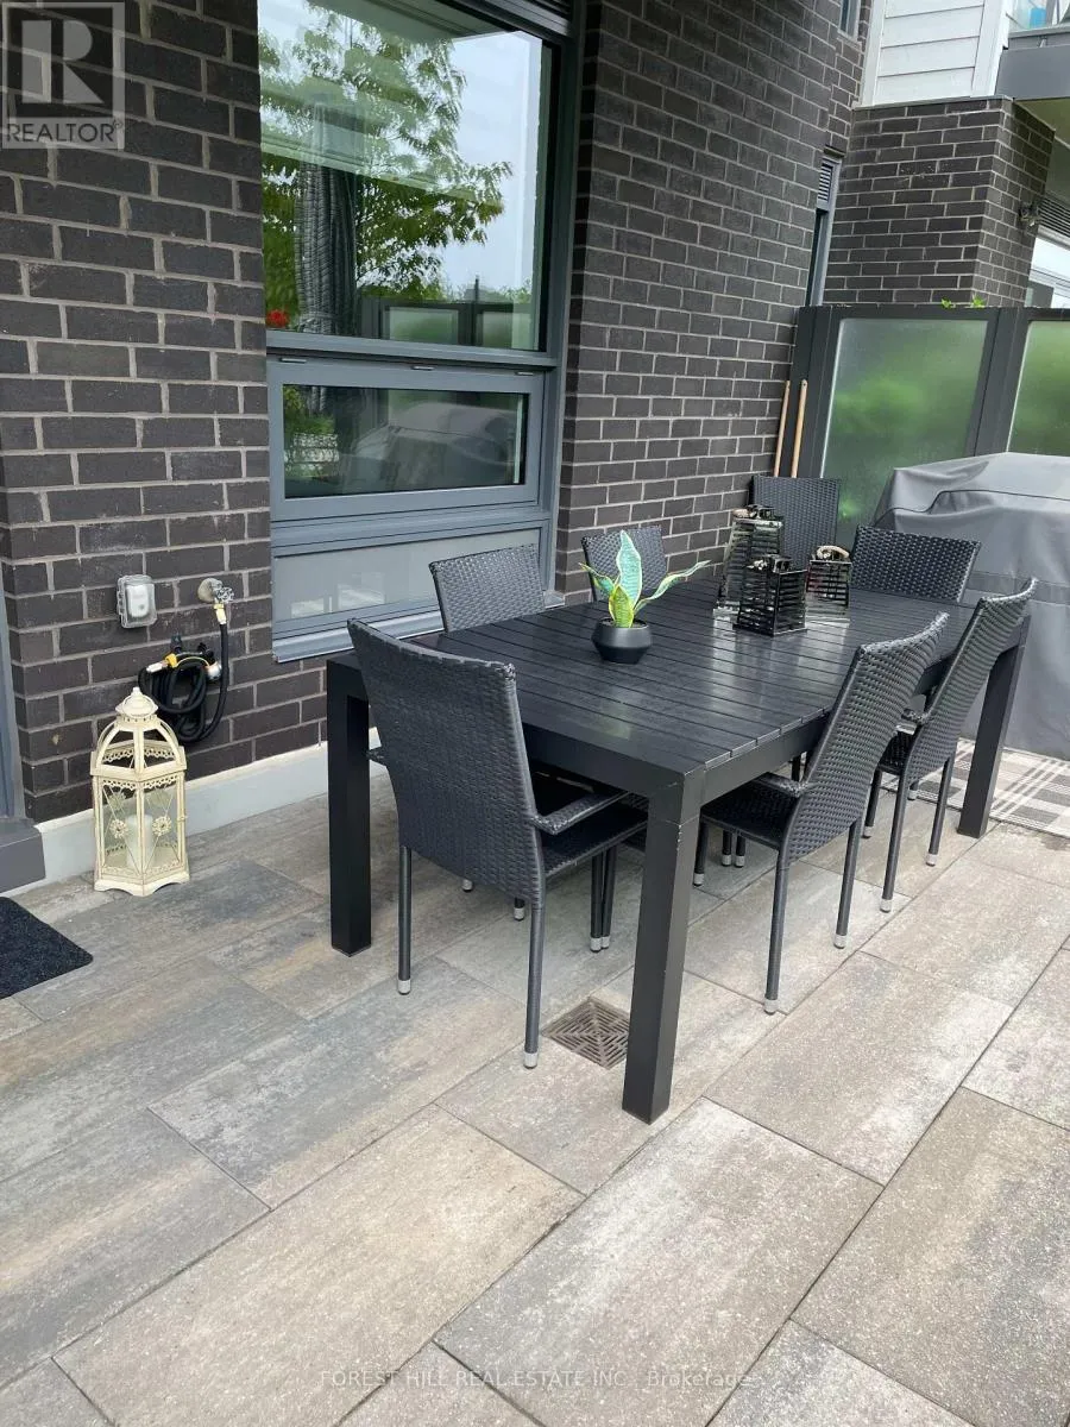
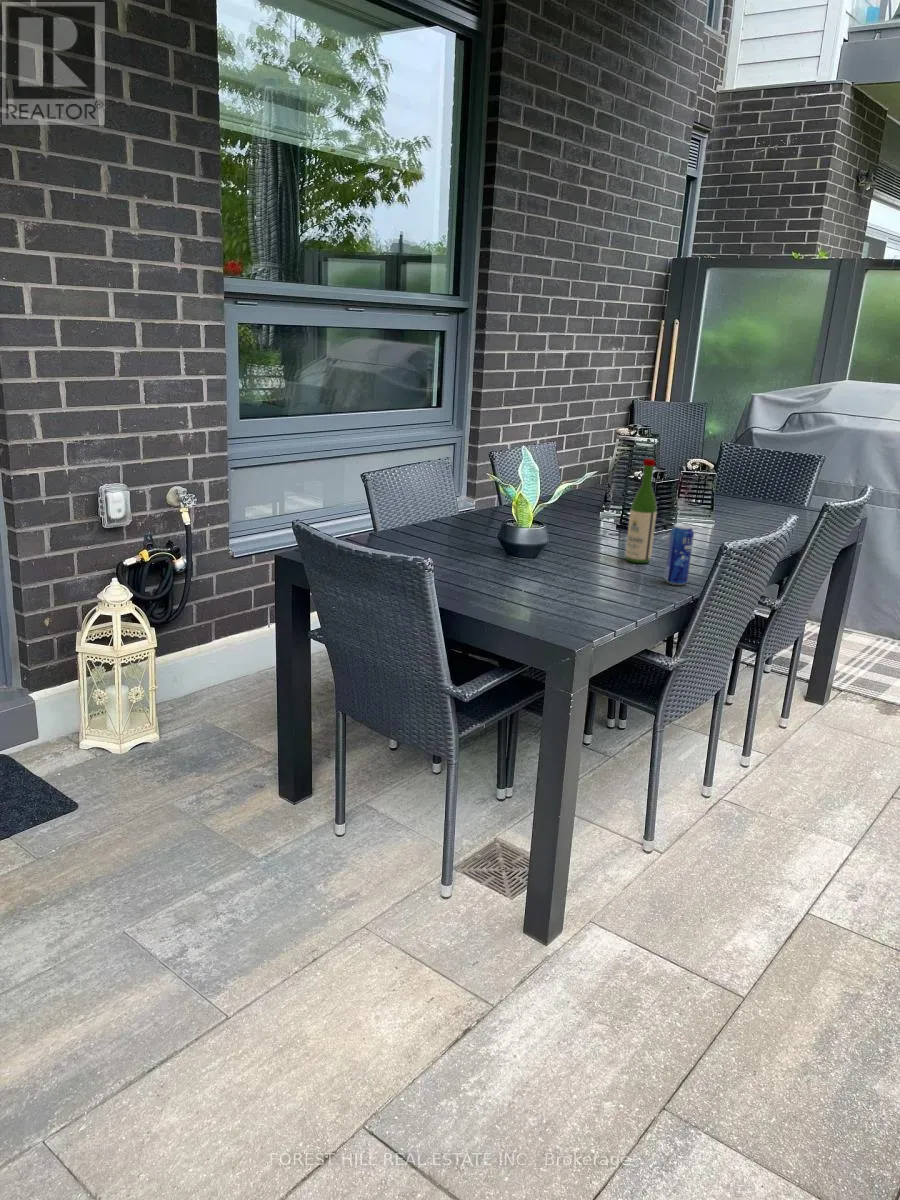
+ wine bottle [624,458,658,564]
+ beverage can [664,522,695,586]
